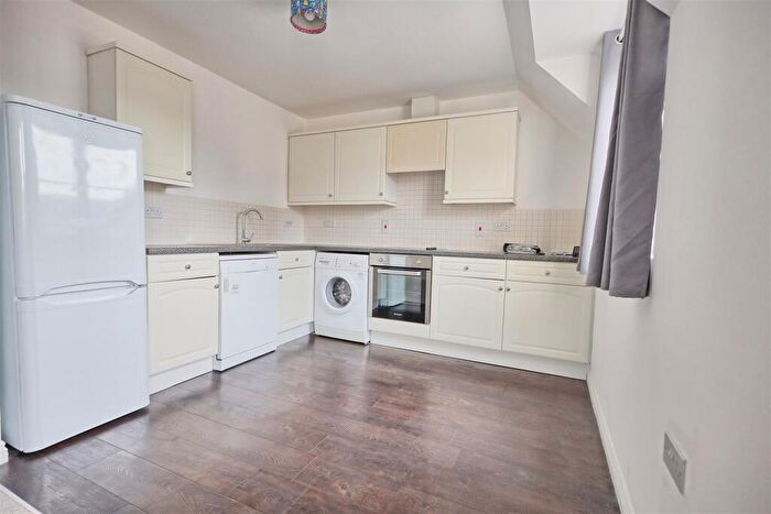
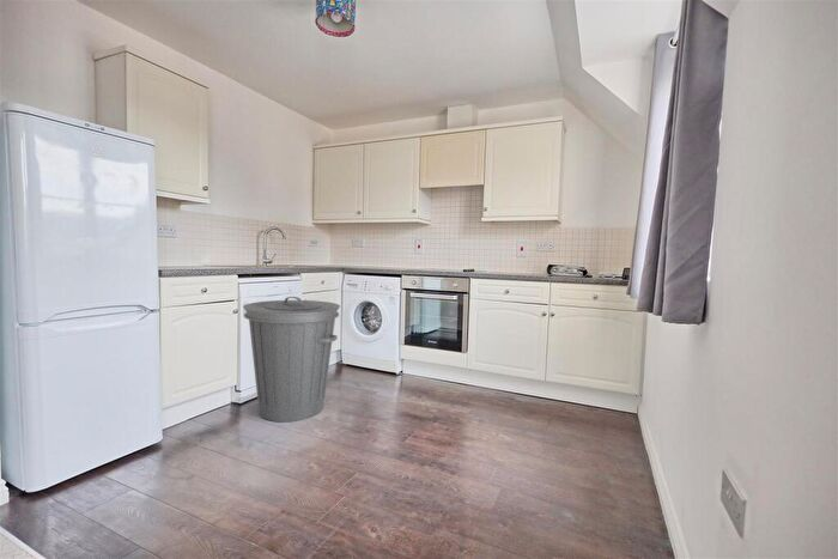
+ trash can [242,296,341,424]
